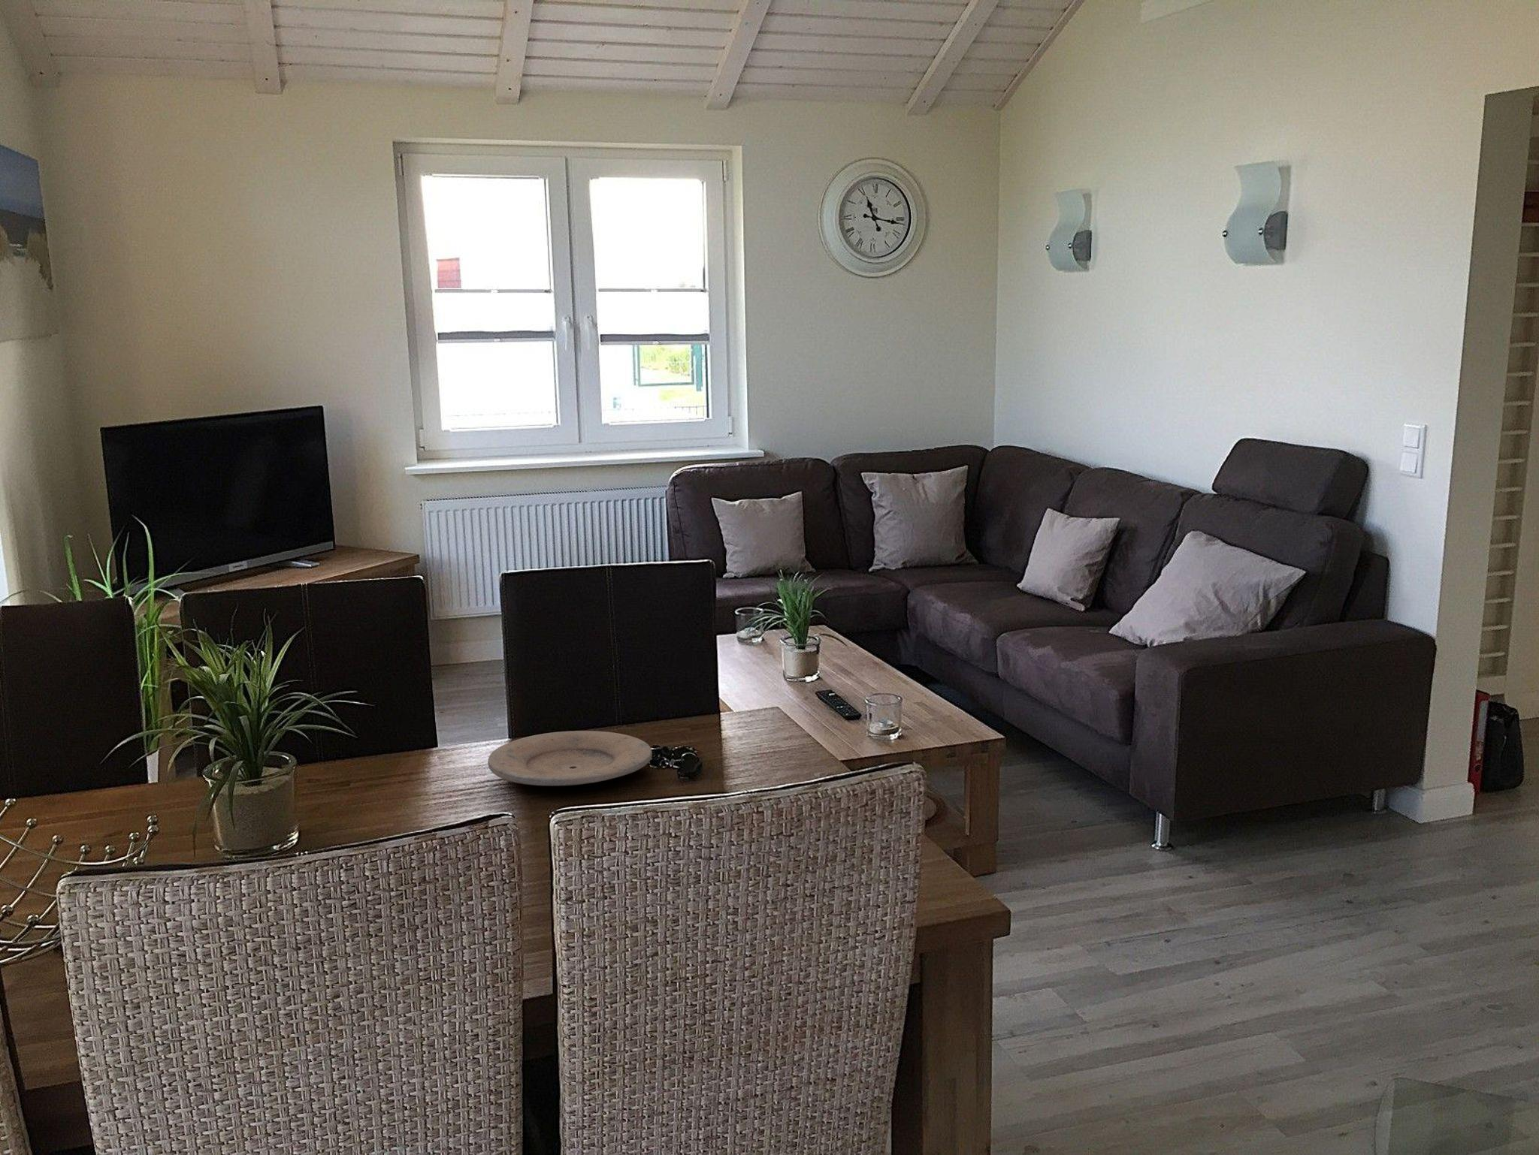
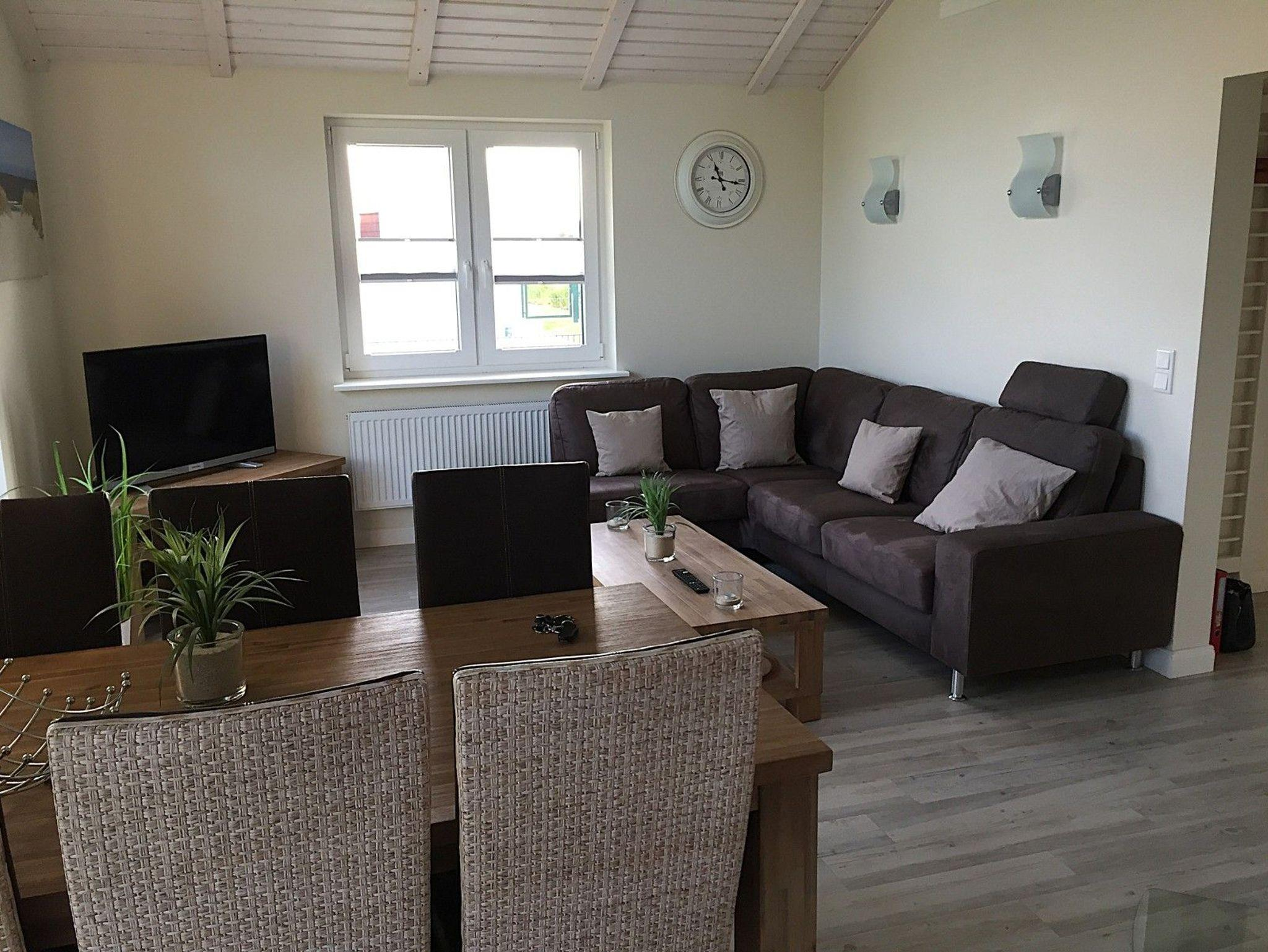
- plate [487,730,652,786]
